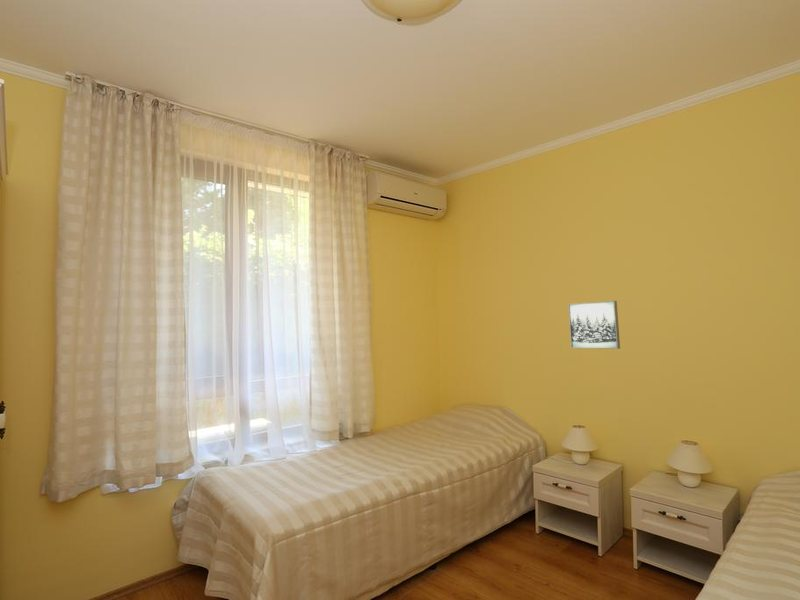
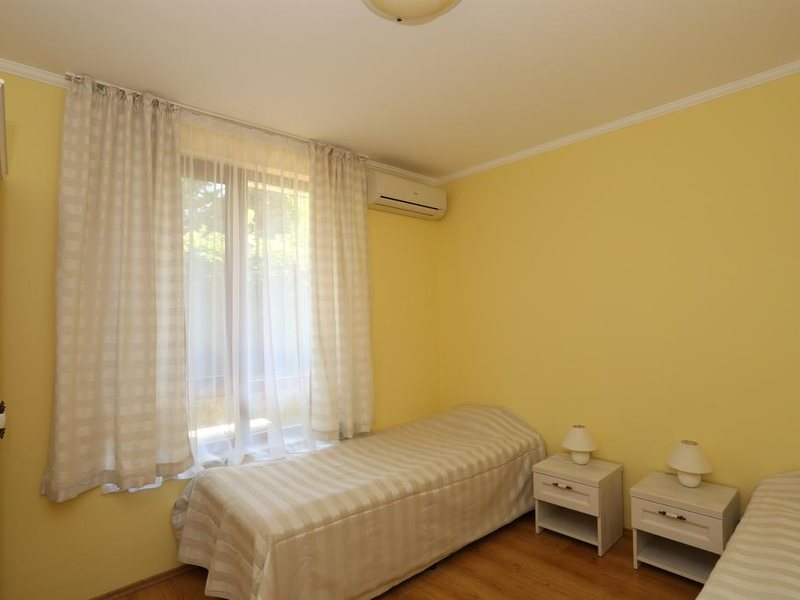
- wall art [567,300,621,350]
